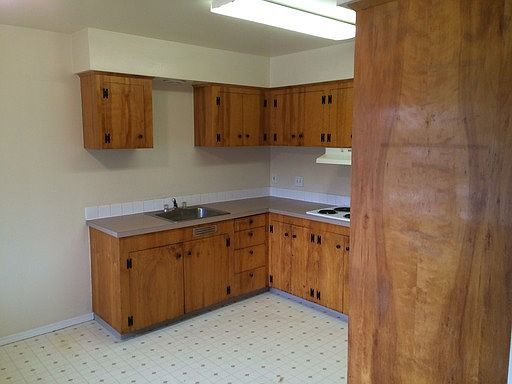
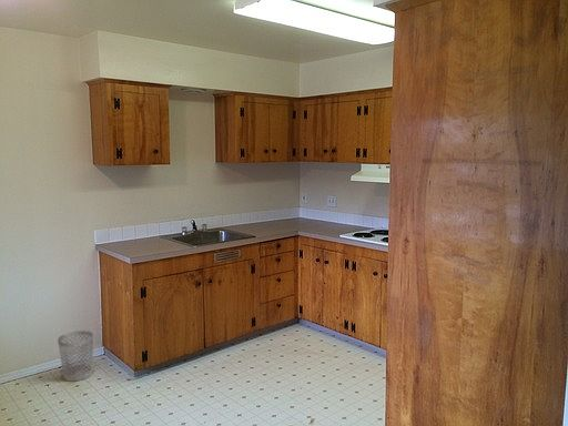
+ wastebasket [57,329,94,383]
